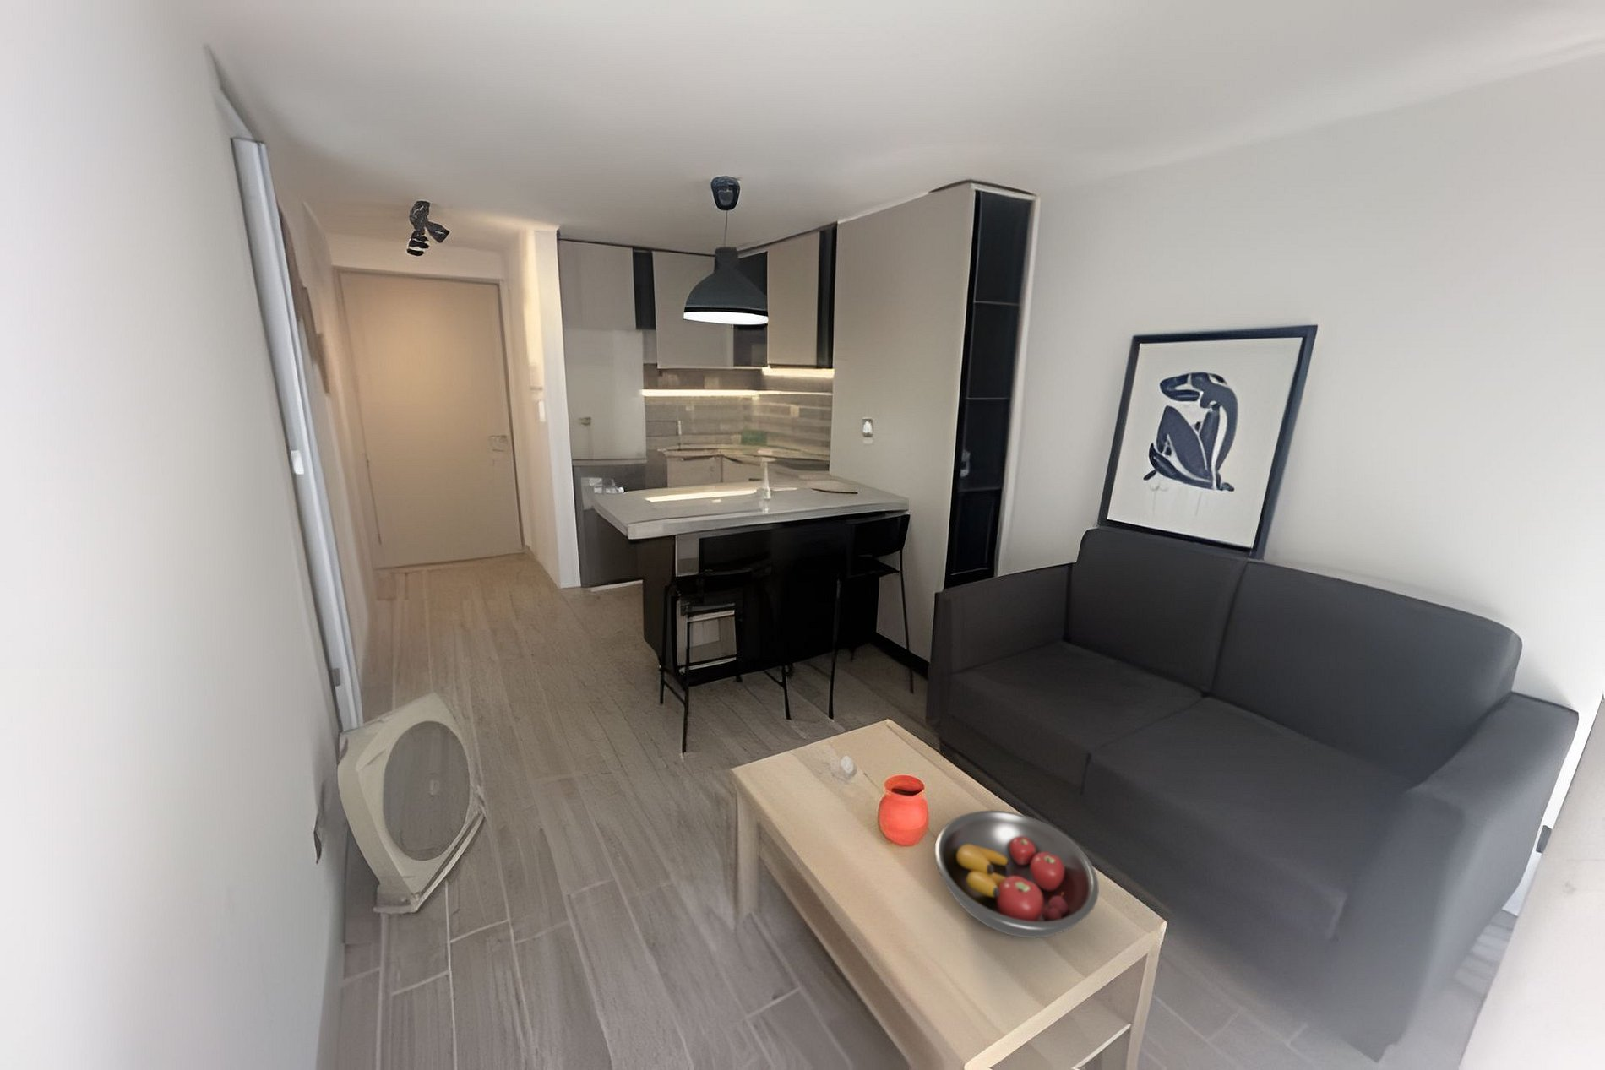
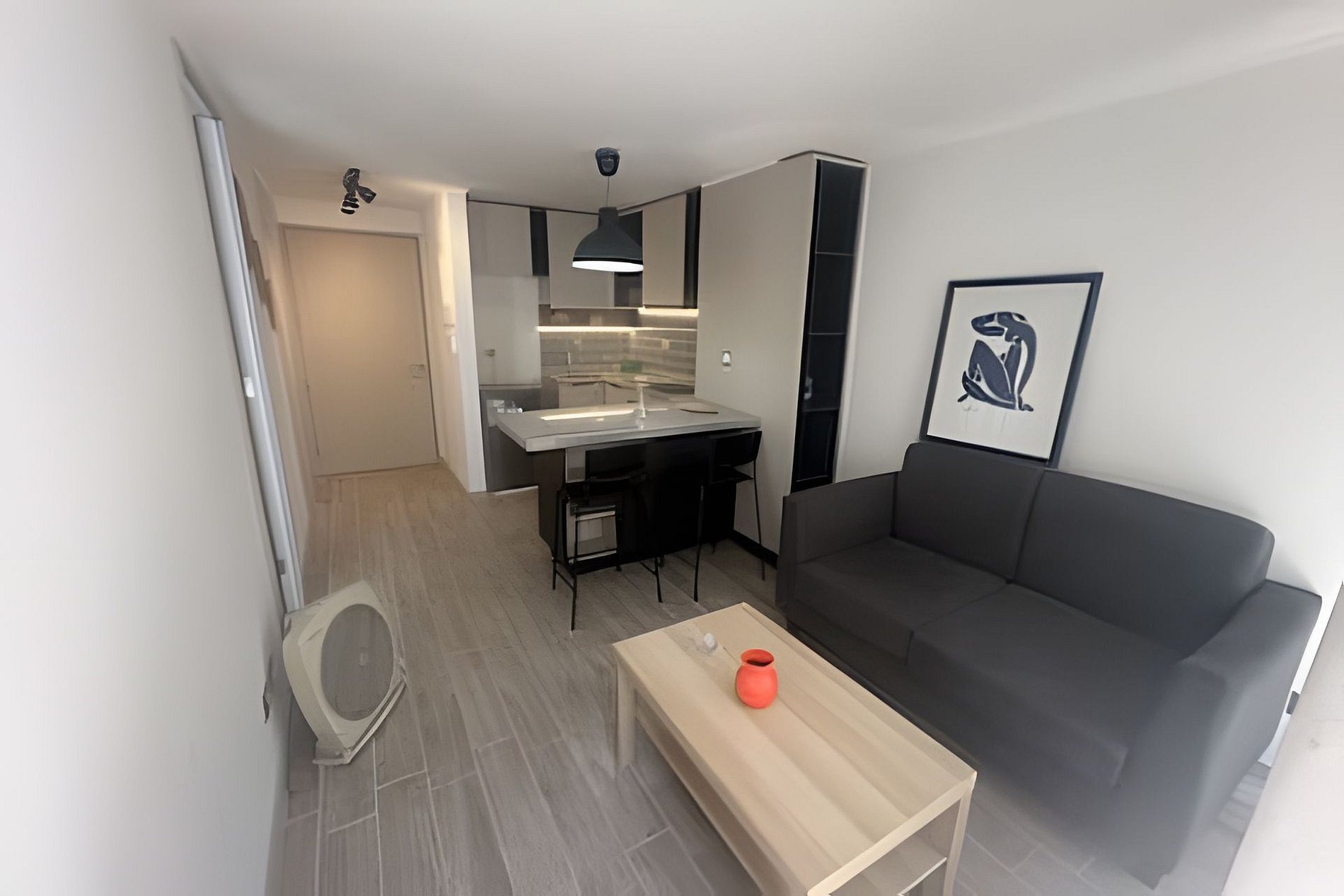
- fruit bowl [934,808,1100,939]
